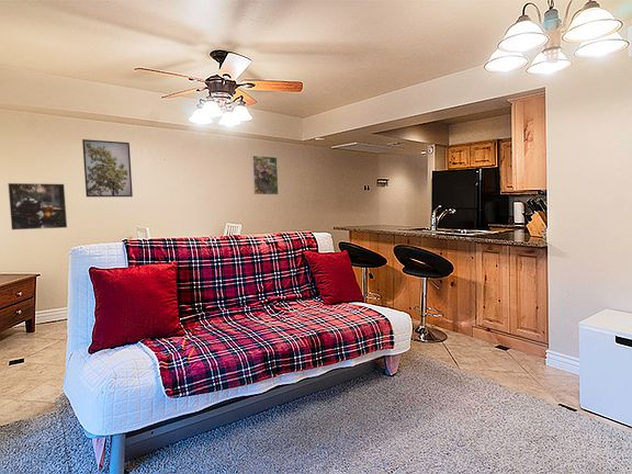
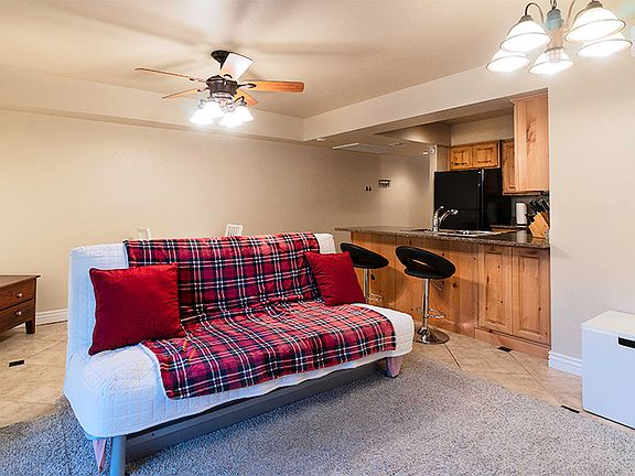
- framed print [81,138,134,198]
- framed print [251,155,280,195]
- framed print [7,182,68,232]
